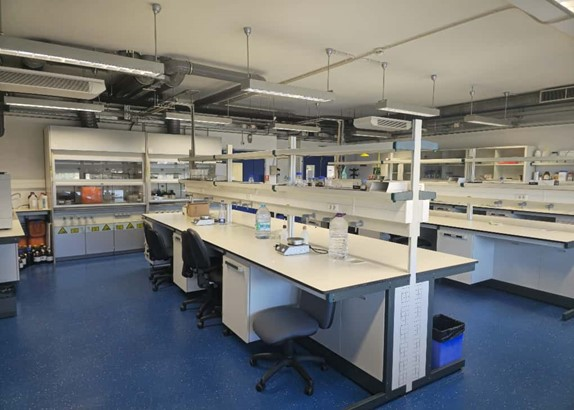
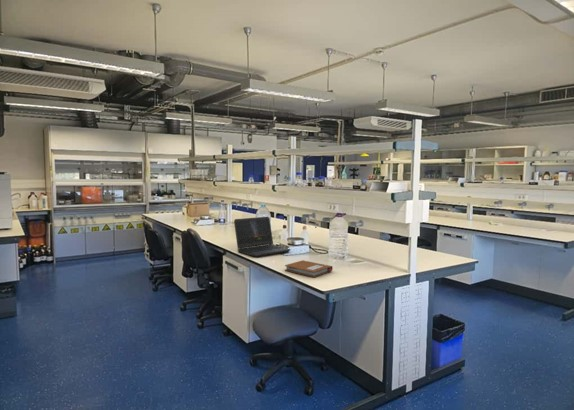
+ laptop computer [233,216,291,258]
+ notebook [284,259,334,278]
